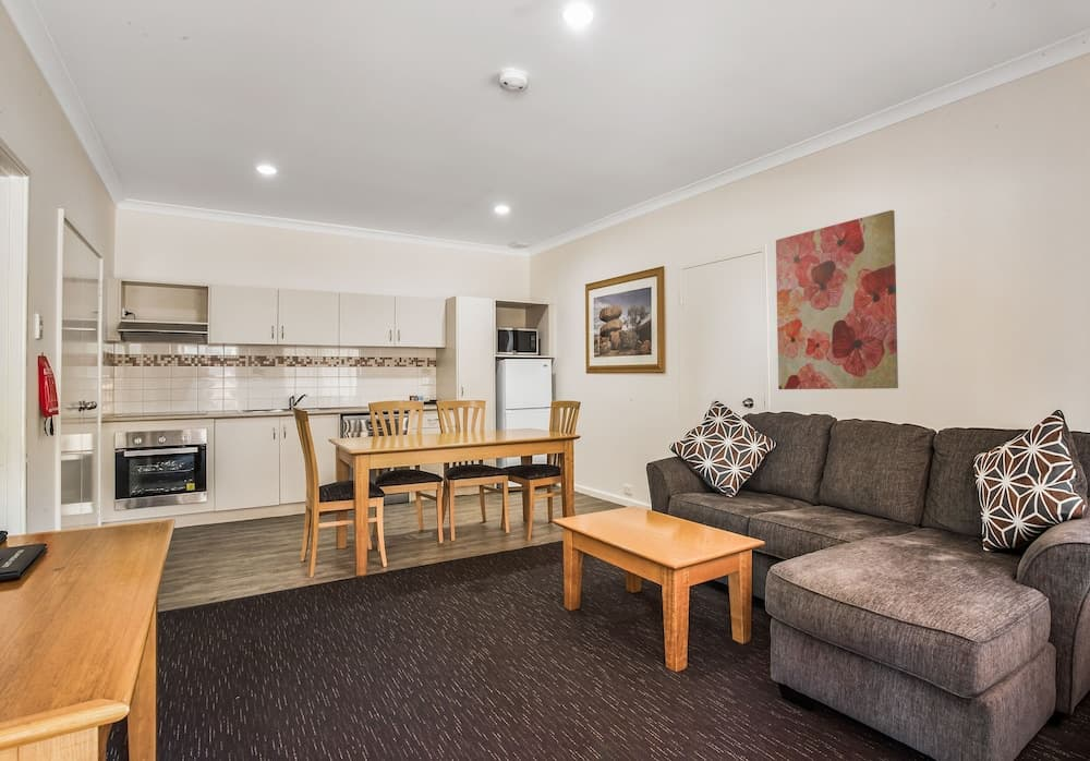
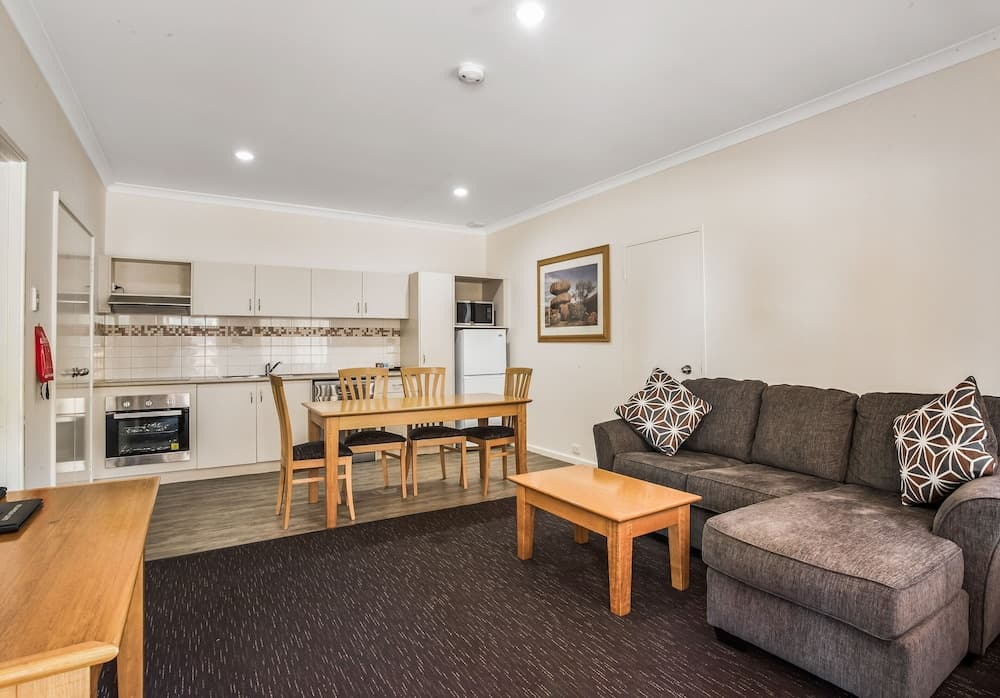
- wall art [775,209,899,390]
